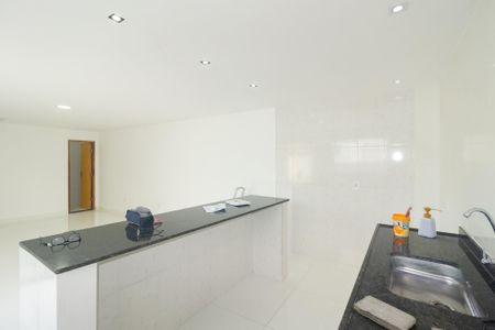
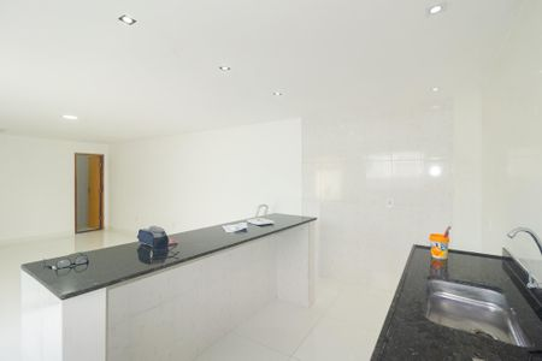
- soap bottle [417,206,442,239]
- washcloth [353,295,417,330]
